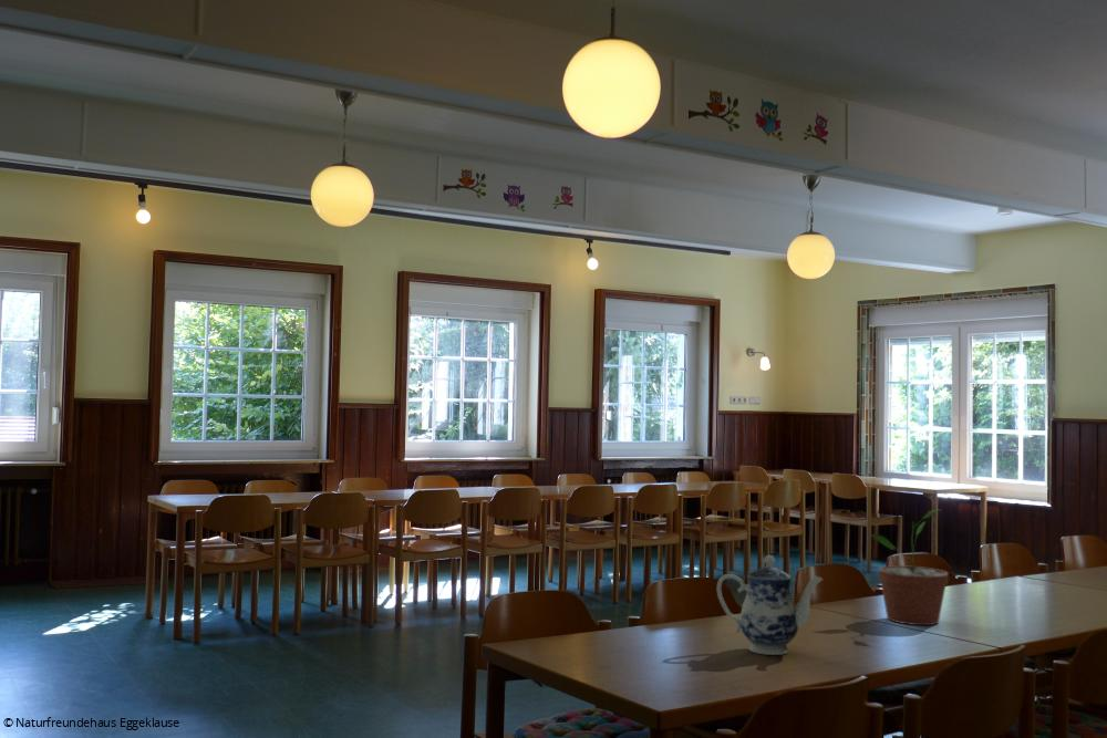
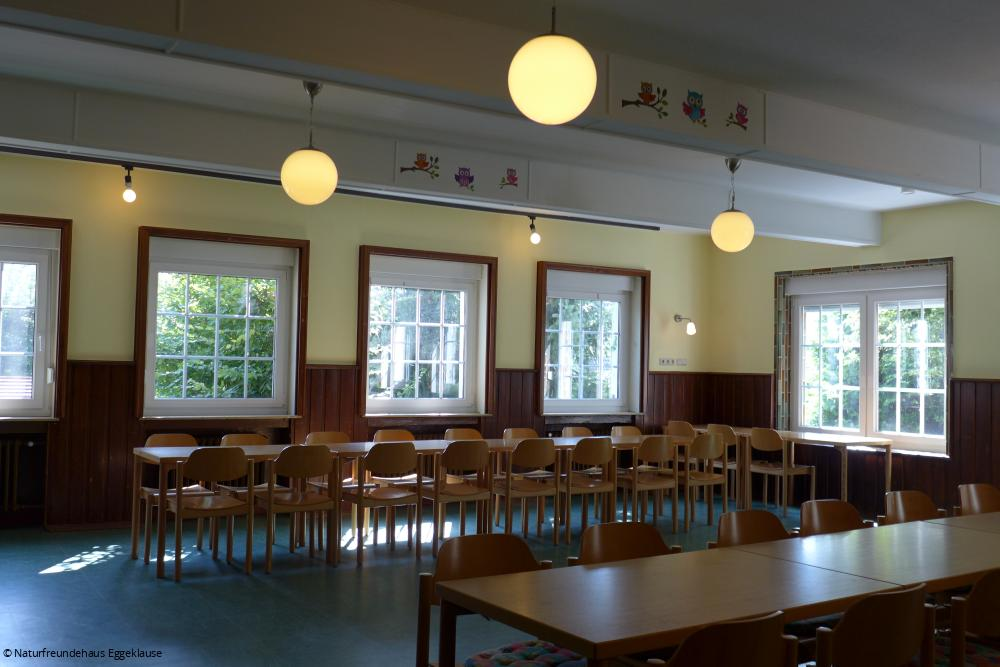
- teapot [716,554,824,656]
- potted plant [868,509,949,626]
